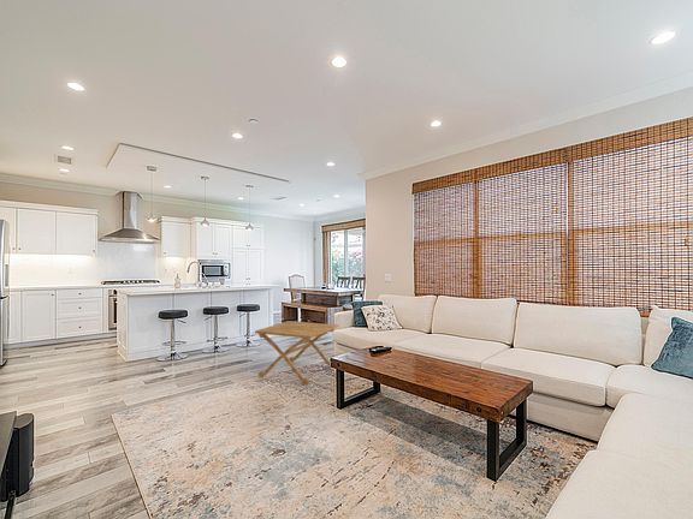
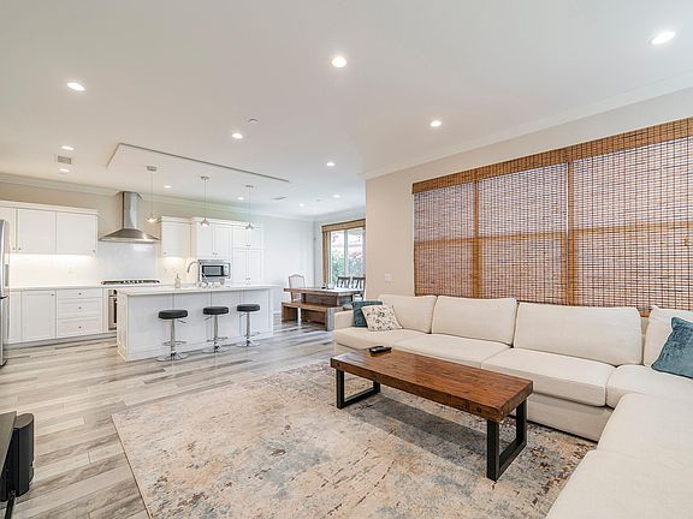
- side table [254,320,340,386]
